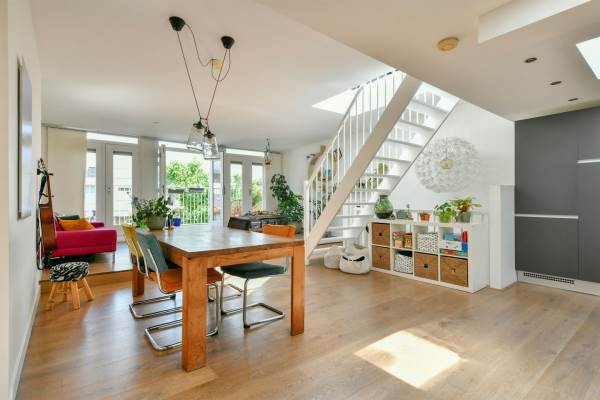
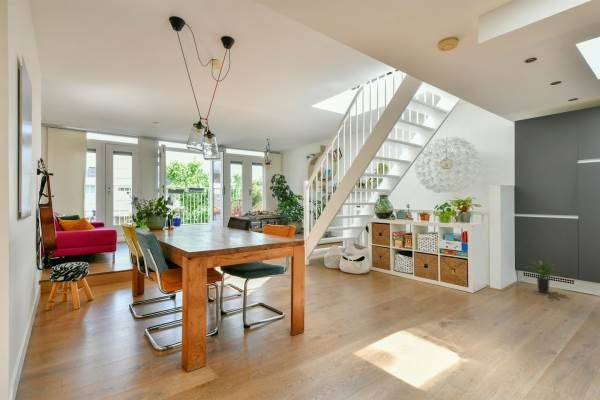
+ potted plant [523,260,560,294]
